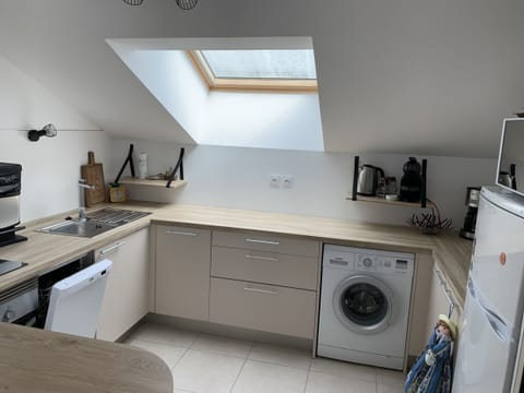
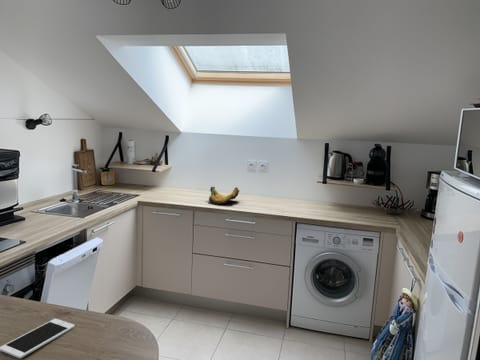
+ cell phone [0,318,76,359]
+ banana bunch [208,186,241,205]
